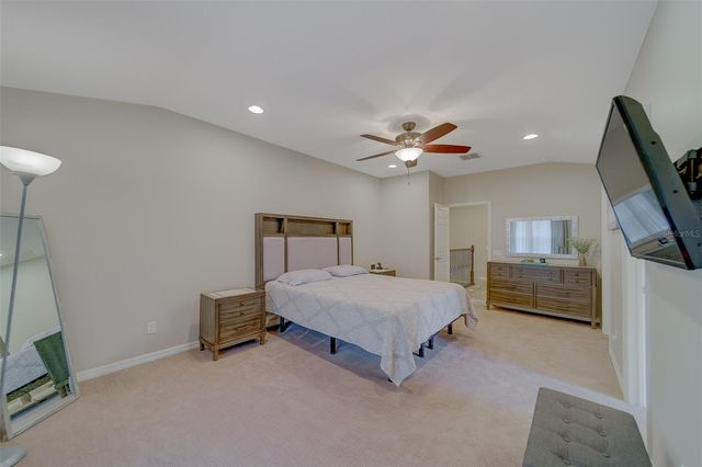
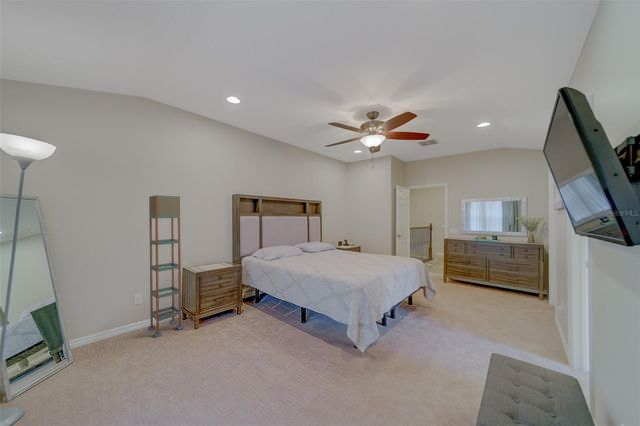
+ shelving unit [147,194,185,339]
